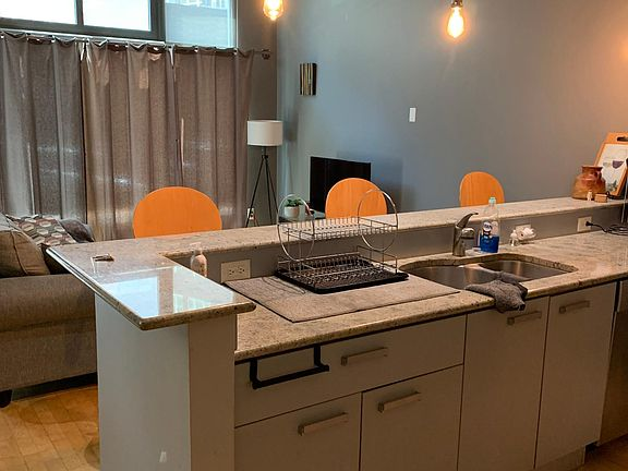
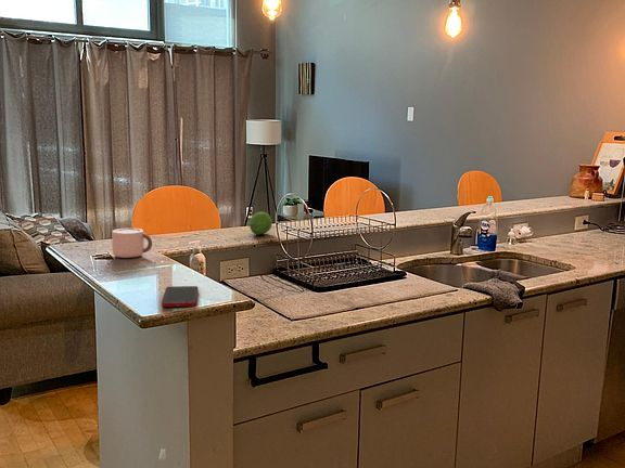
+ cell phone [161,285,200,308]
+ mug [111,227,153,259]
+ fruit [248,211,273,235]
